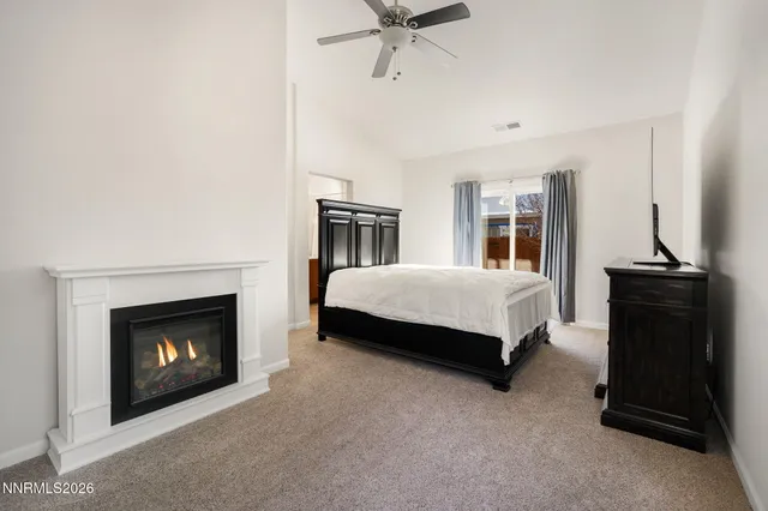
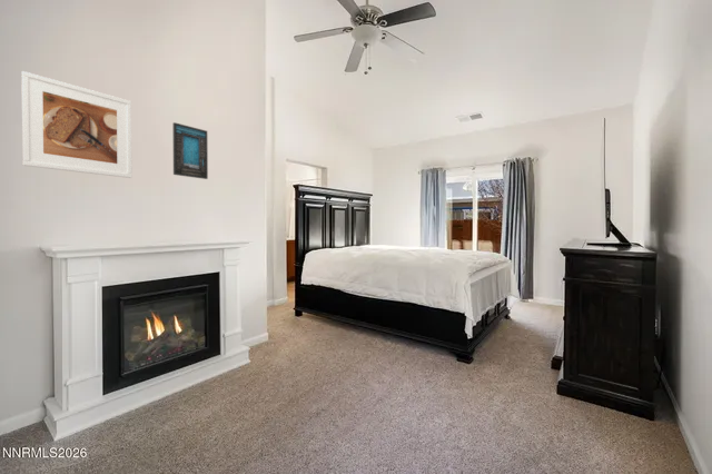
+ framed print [20,70,134,179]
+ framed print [172,121,209,180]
